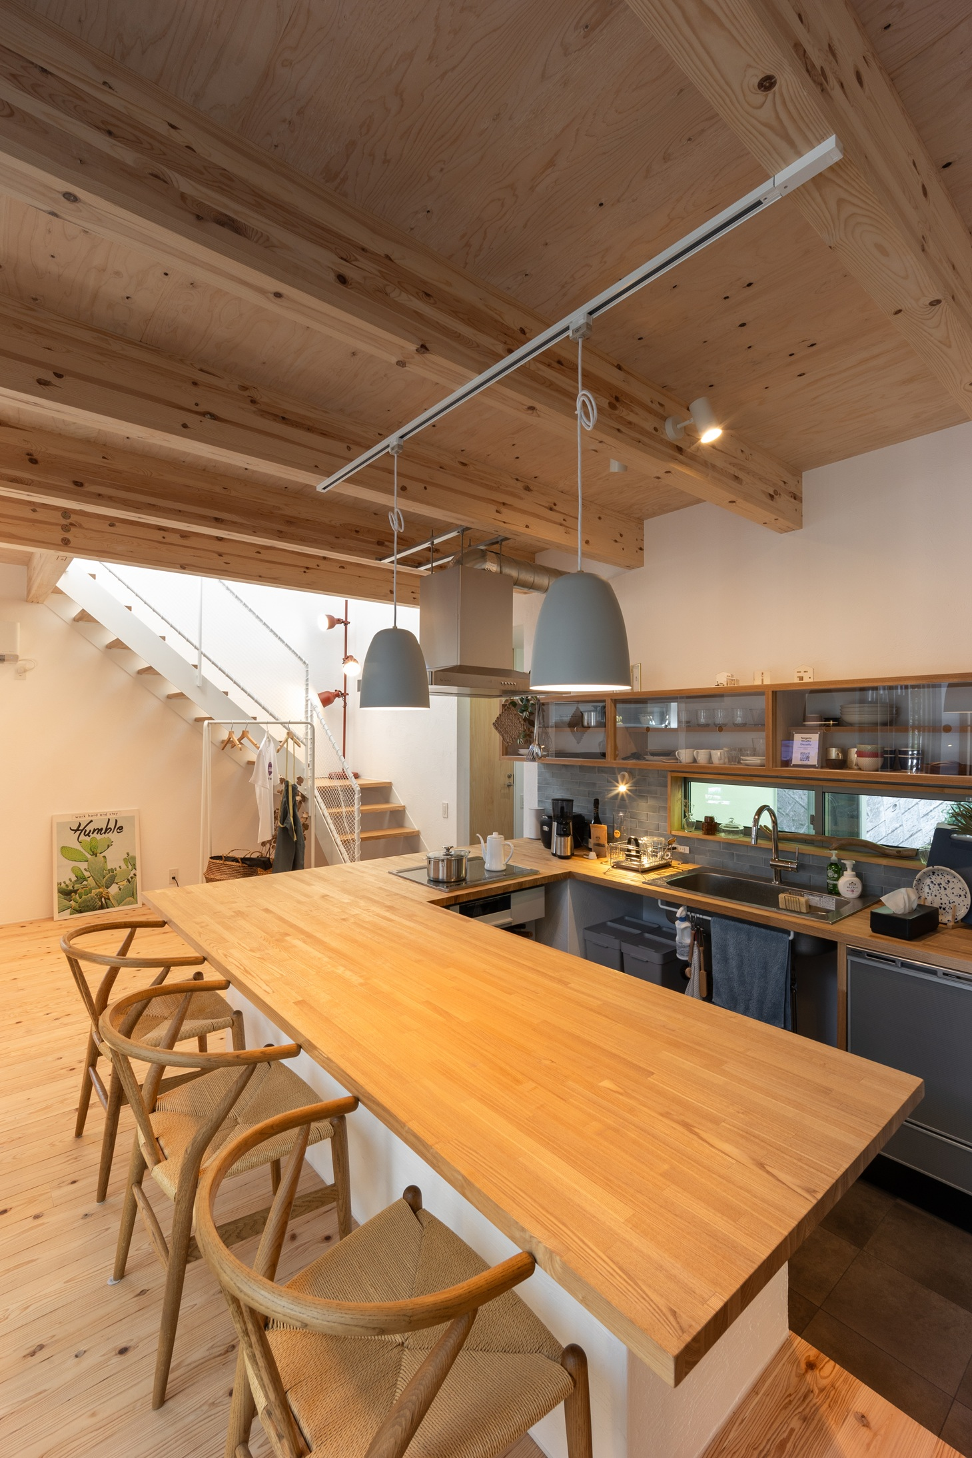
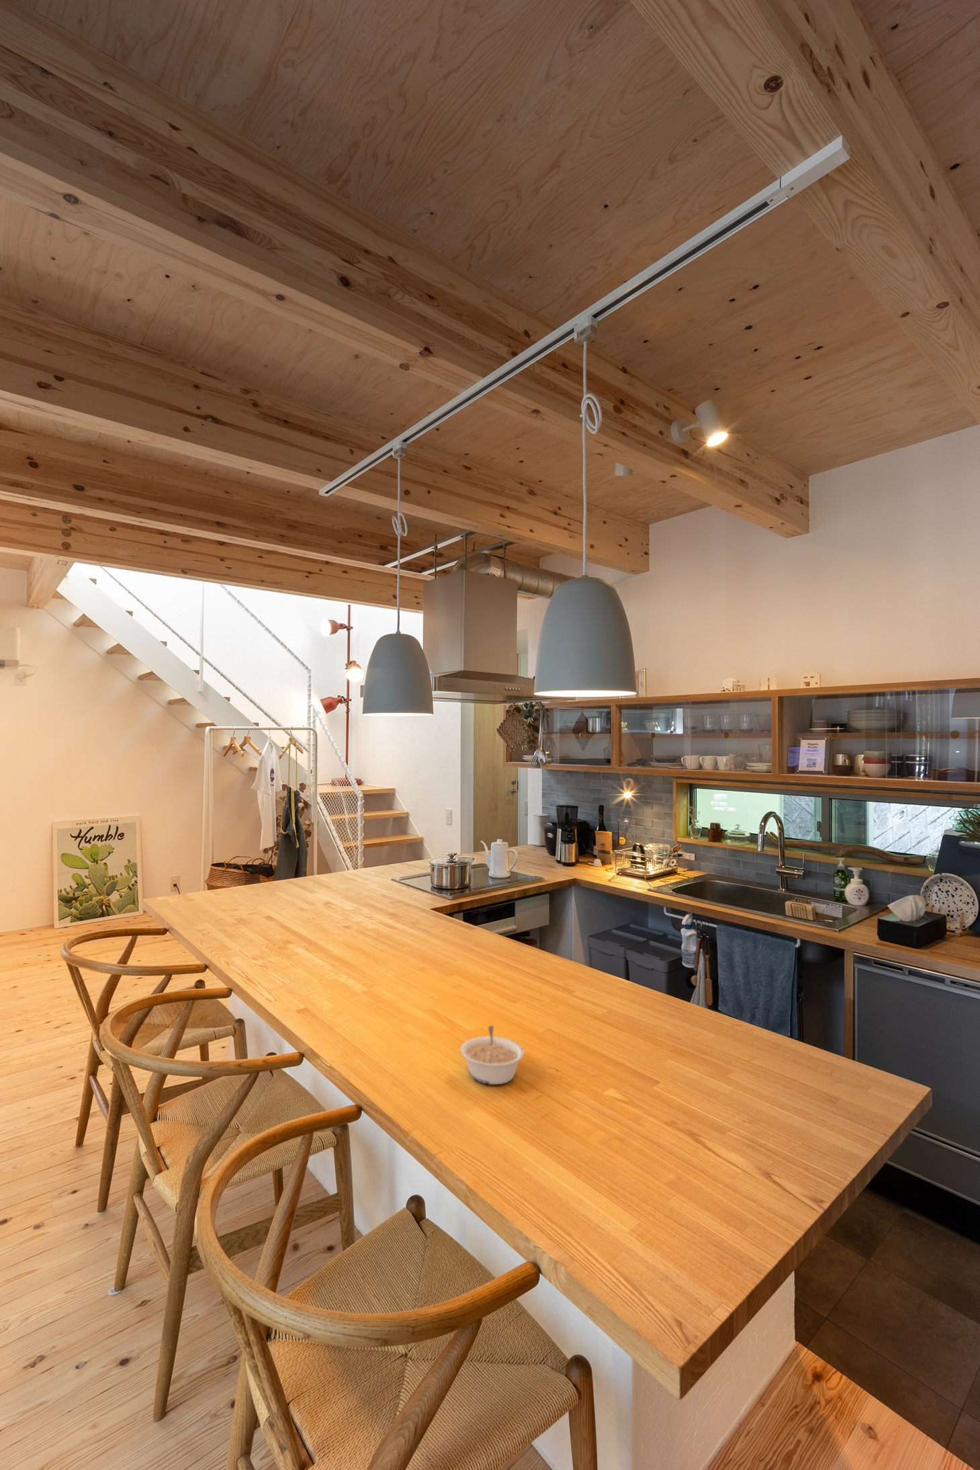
+ legume [459,1025,525,1085]
